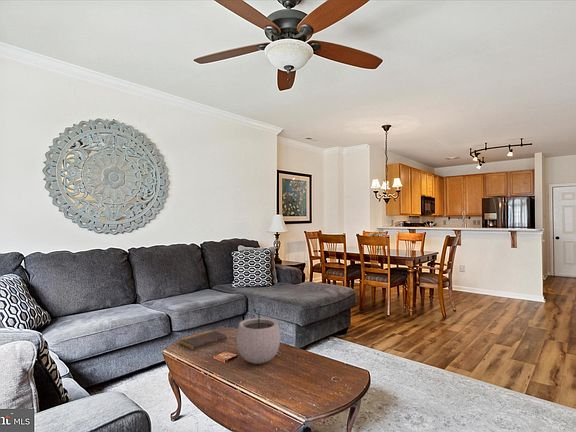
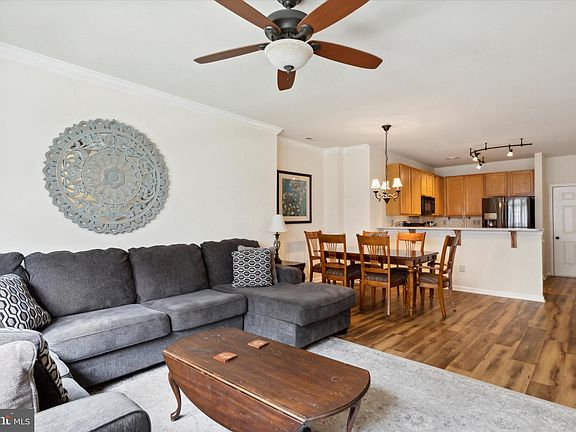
- plant pot [236,306,281,365]
- book [179,329,228,351]
